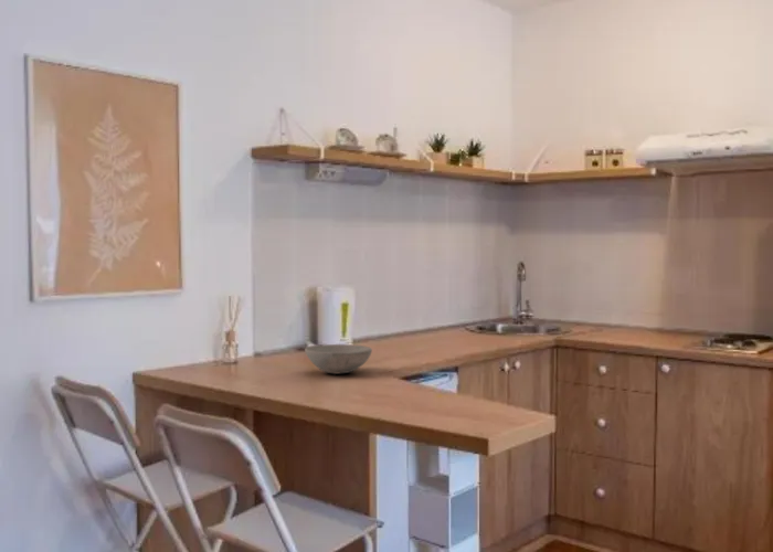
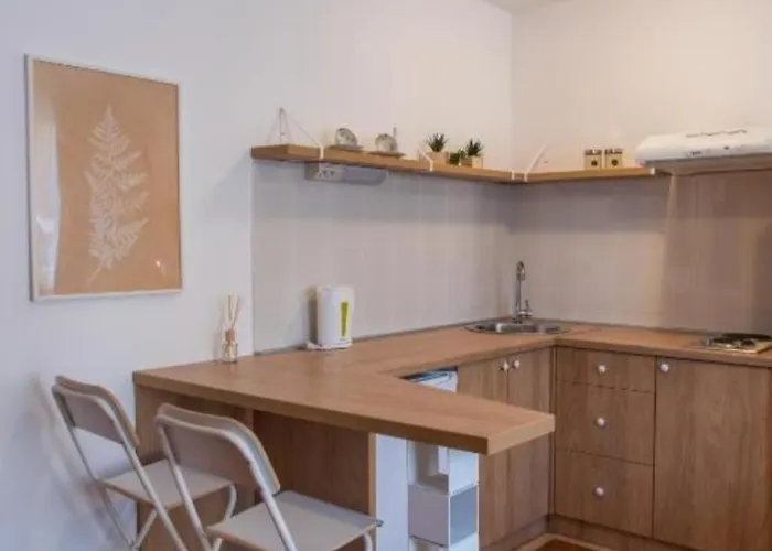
- bowl [304,343,373,375]
